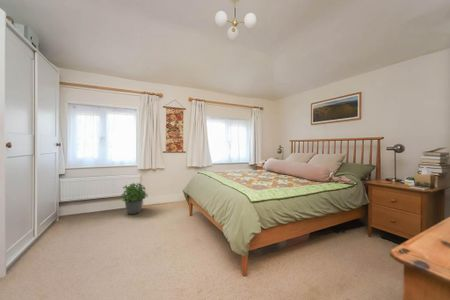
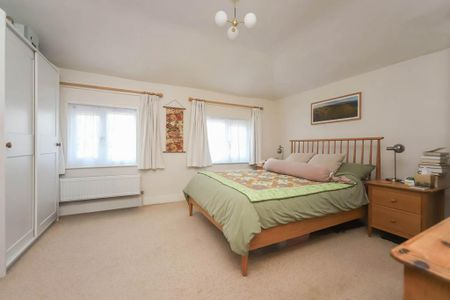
- potted plant [120,182,149,215]
